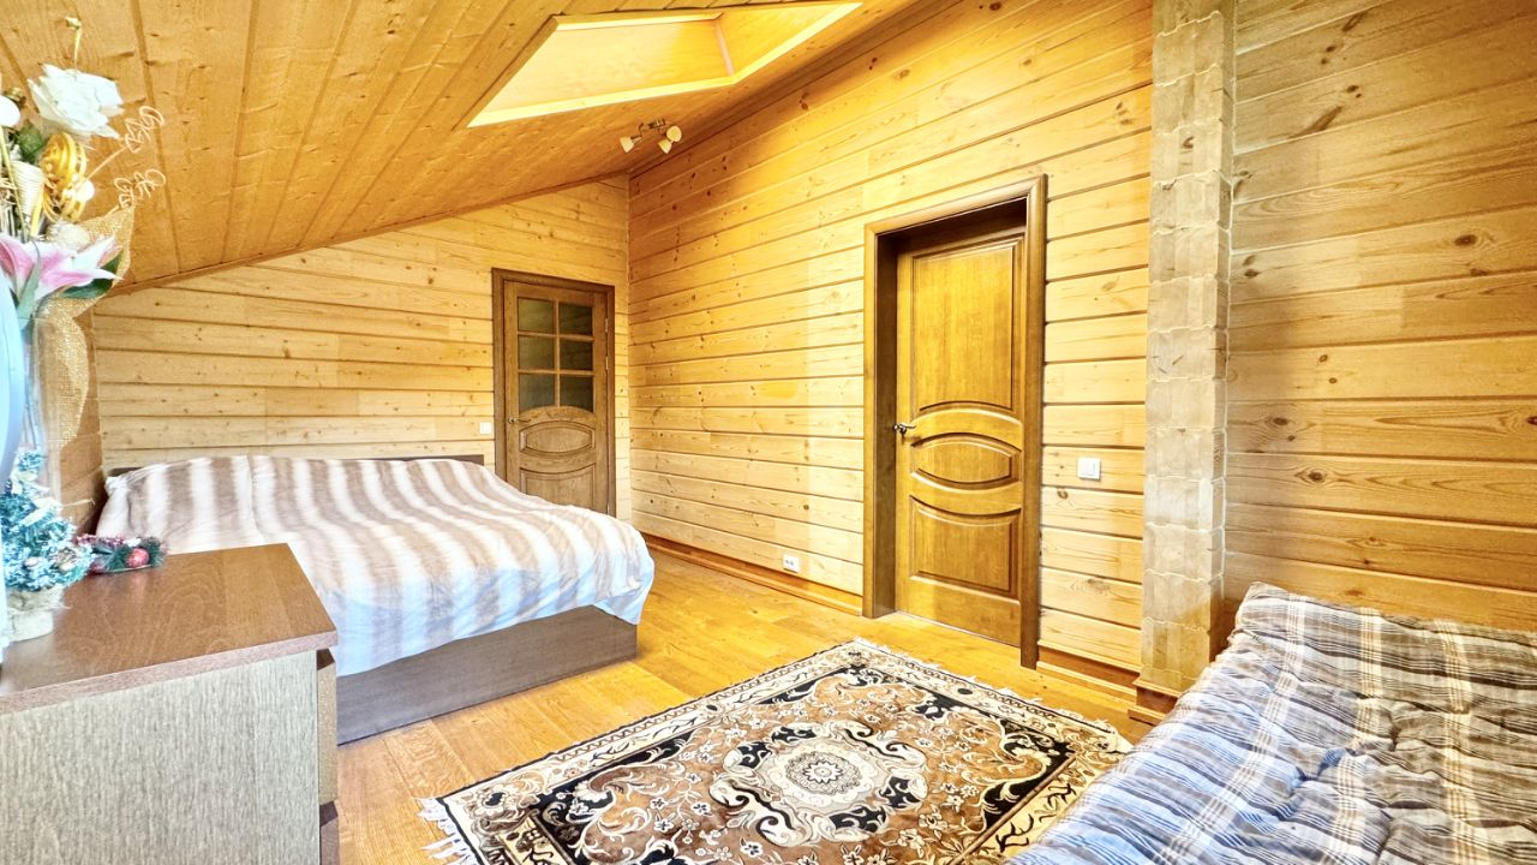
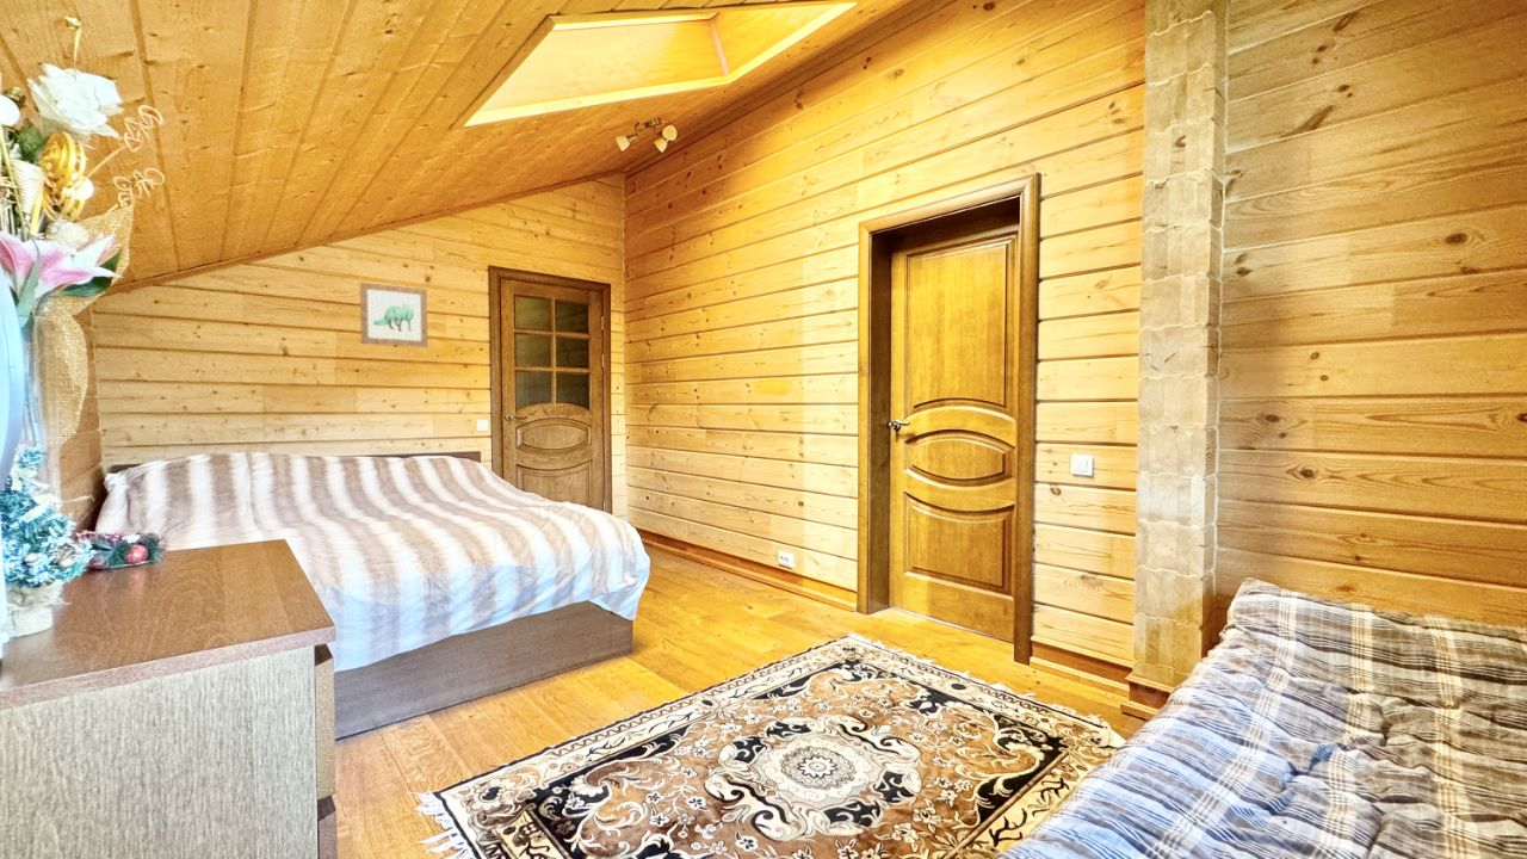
+ wall art [359,282,429,348]
